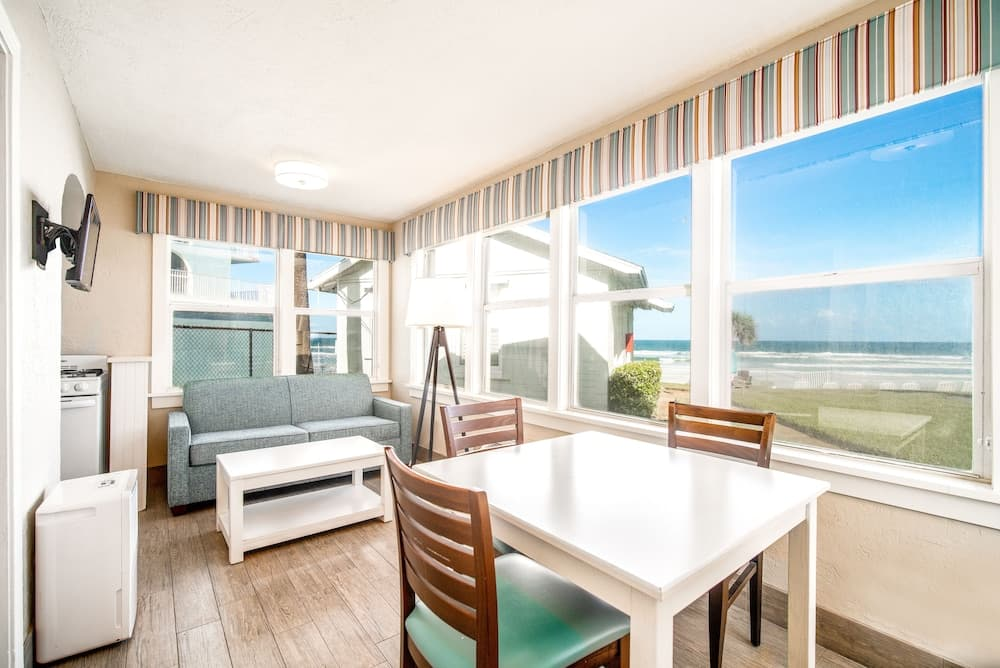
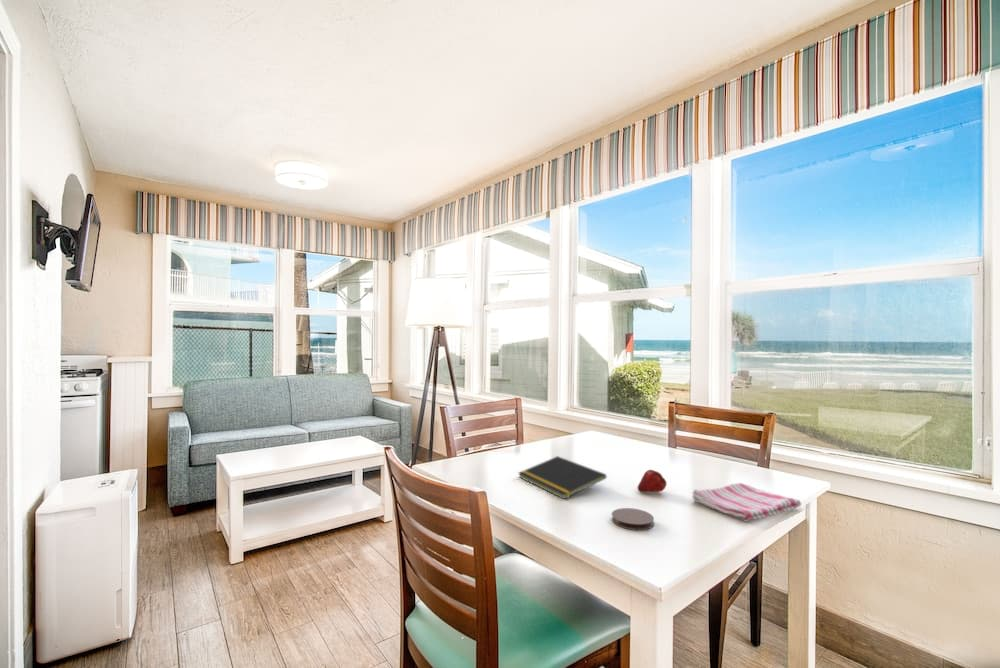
+ fruit [637,469,668,494]
+ notepad [517,455,608,500]
+ coaster [611,507,655,531]
+ dish towel [691,482,802,523]
